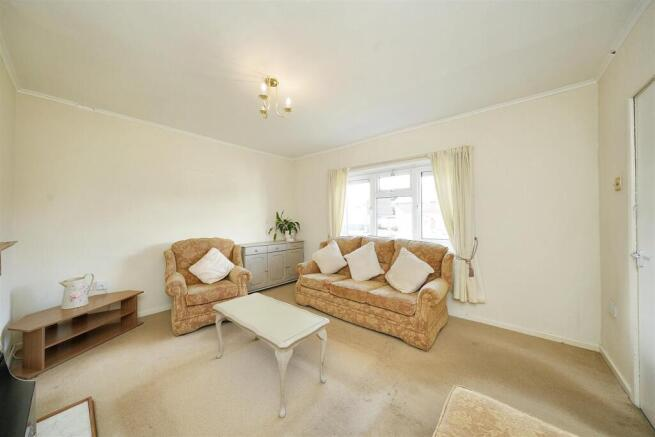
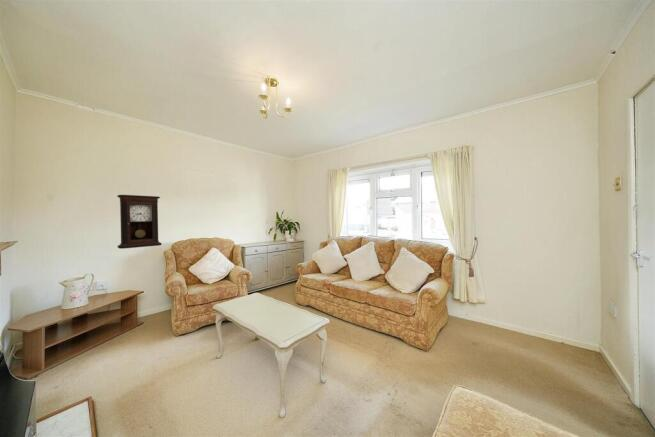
+ pendulum clock [116,194,163,250]
